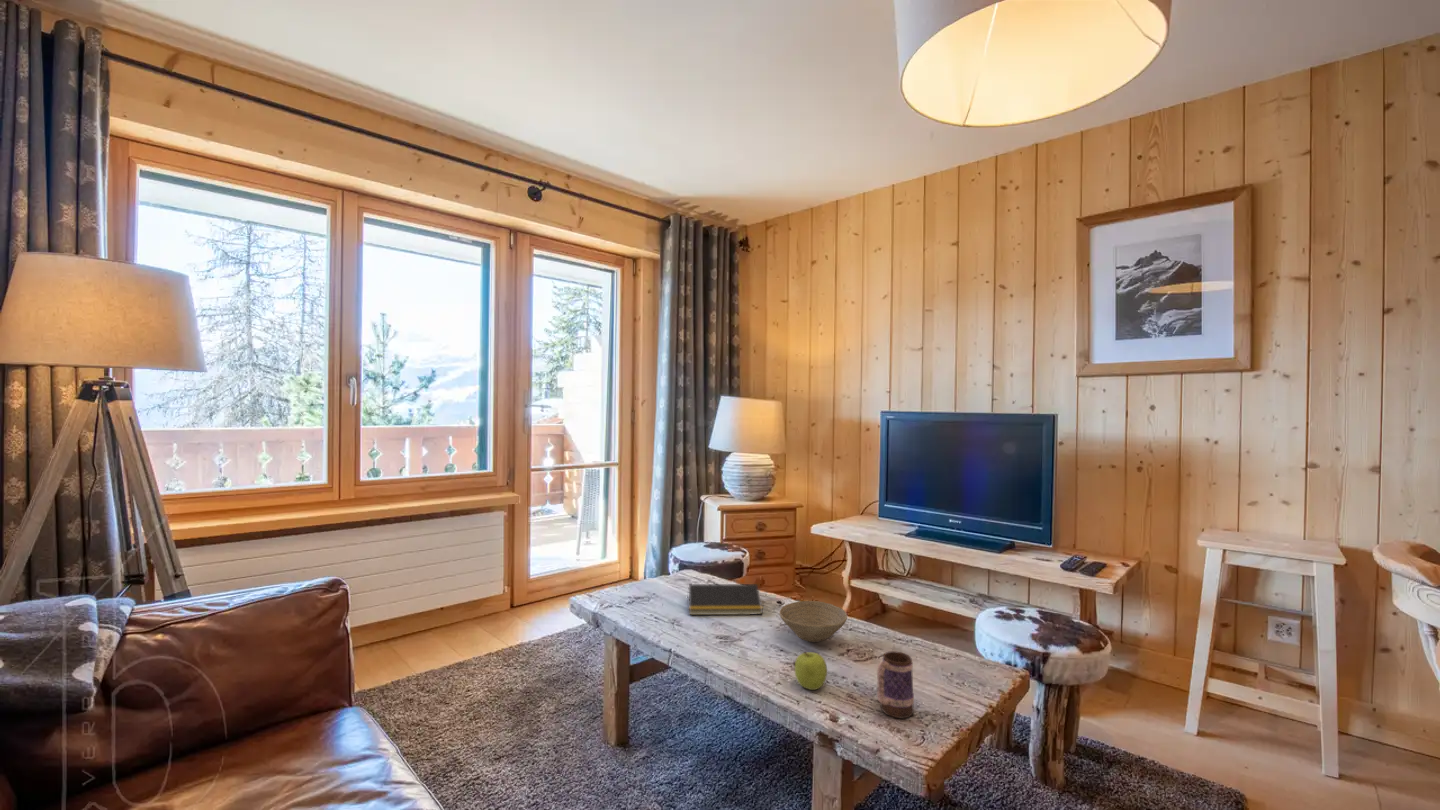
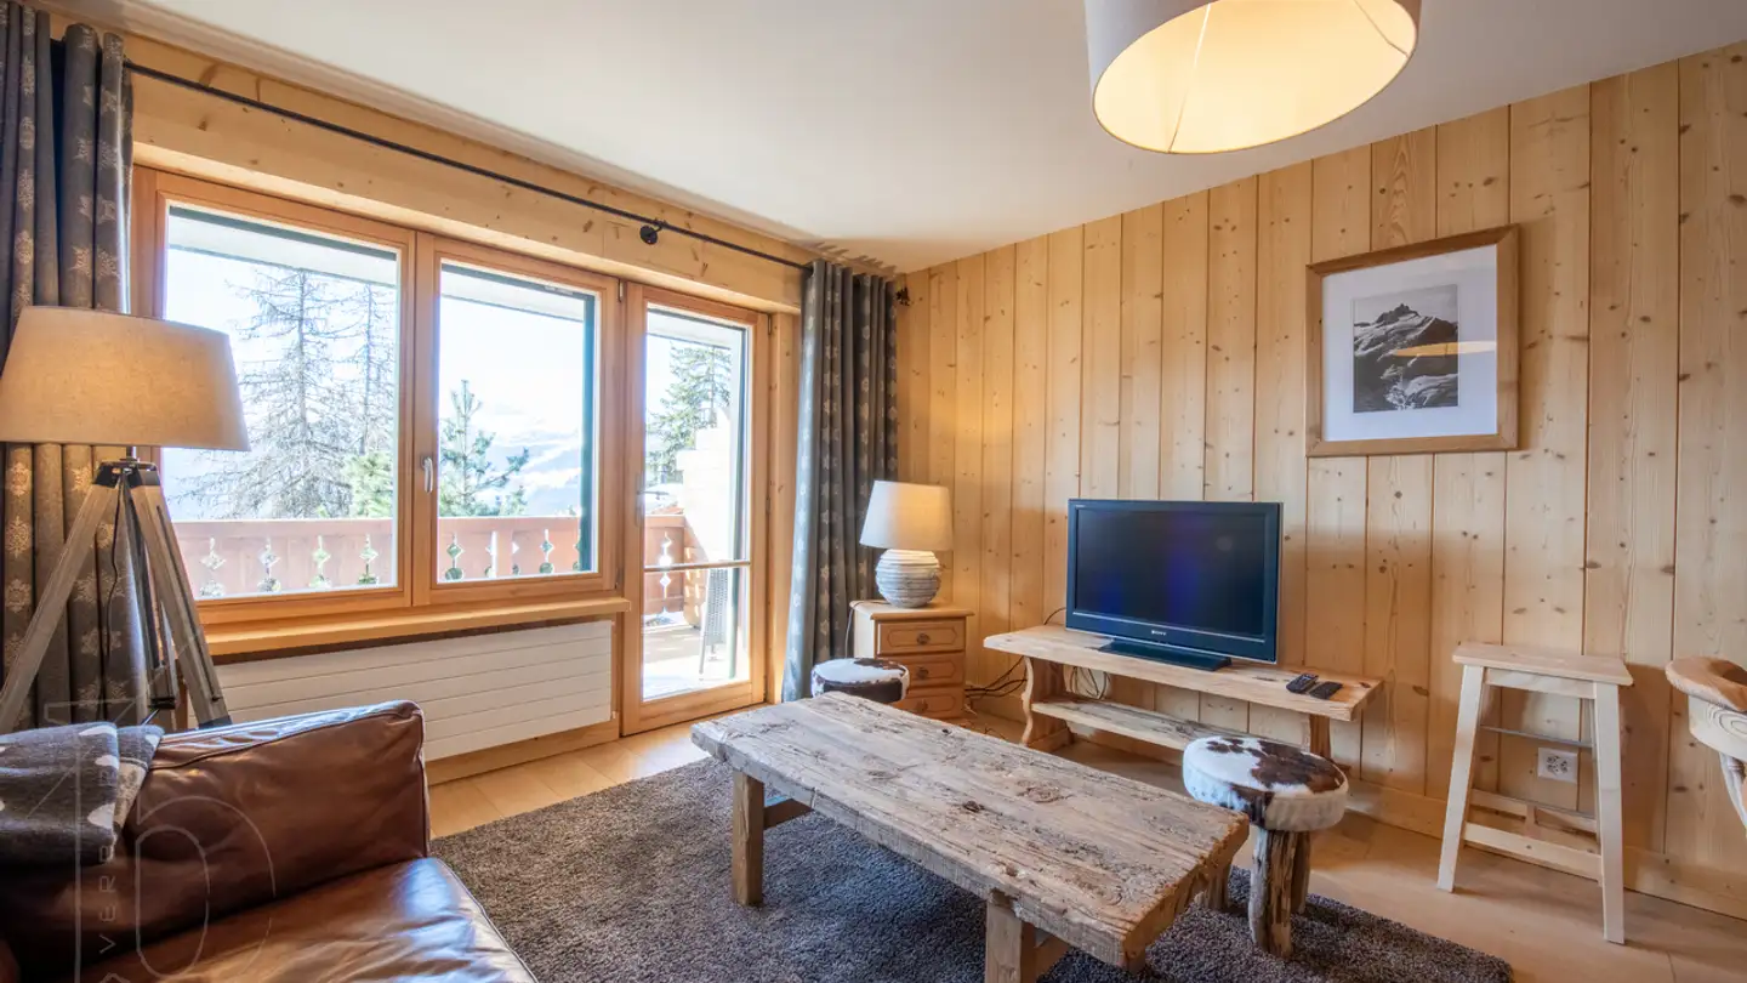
- notepad [687,583,764,616]
- bowl [779,600,848,643]
- mug [876,650,915,719]
- fruit [794,651,828,691]
